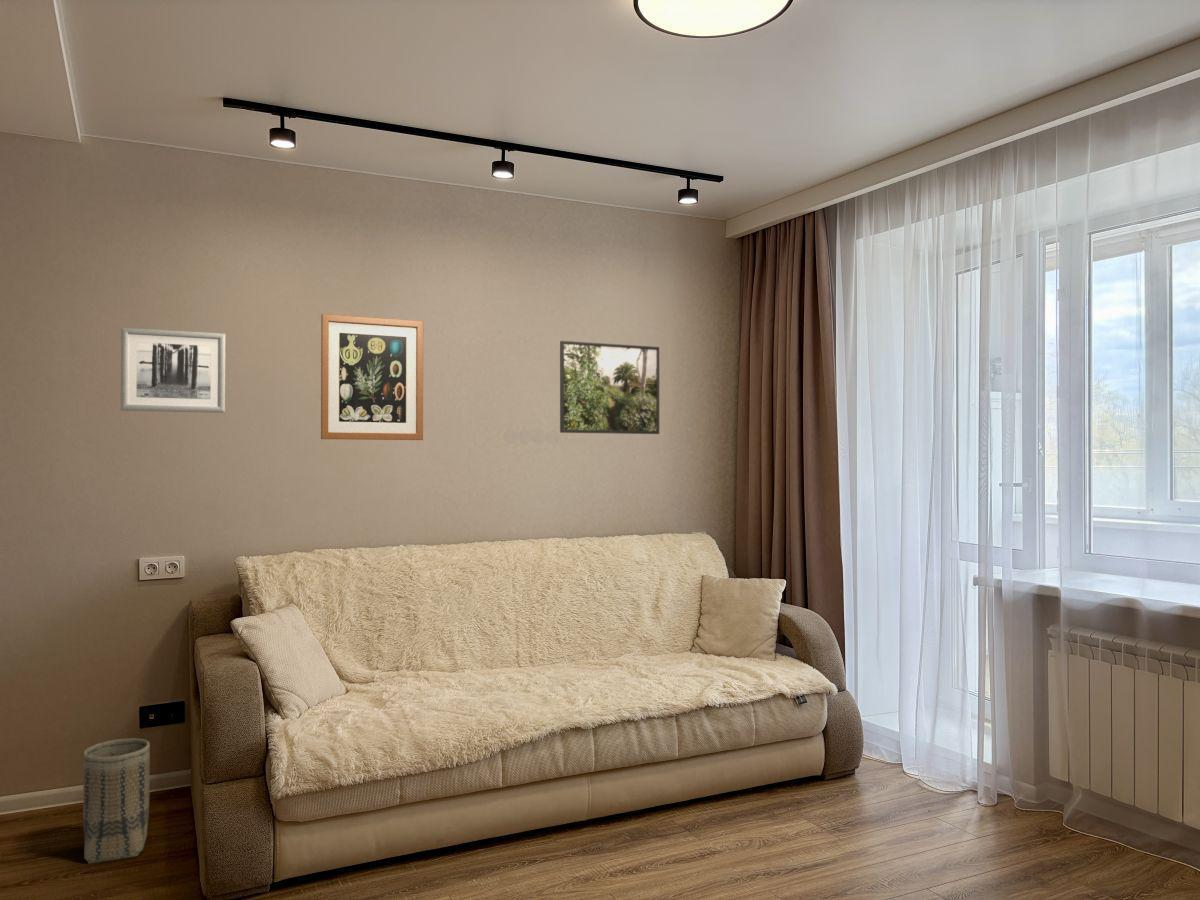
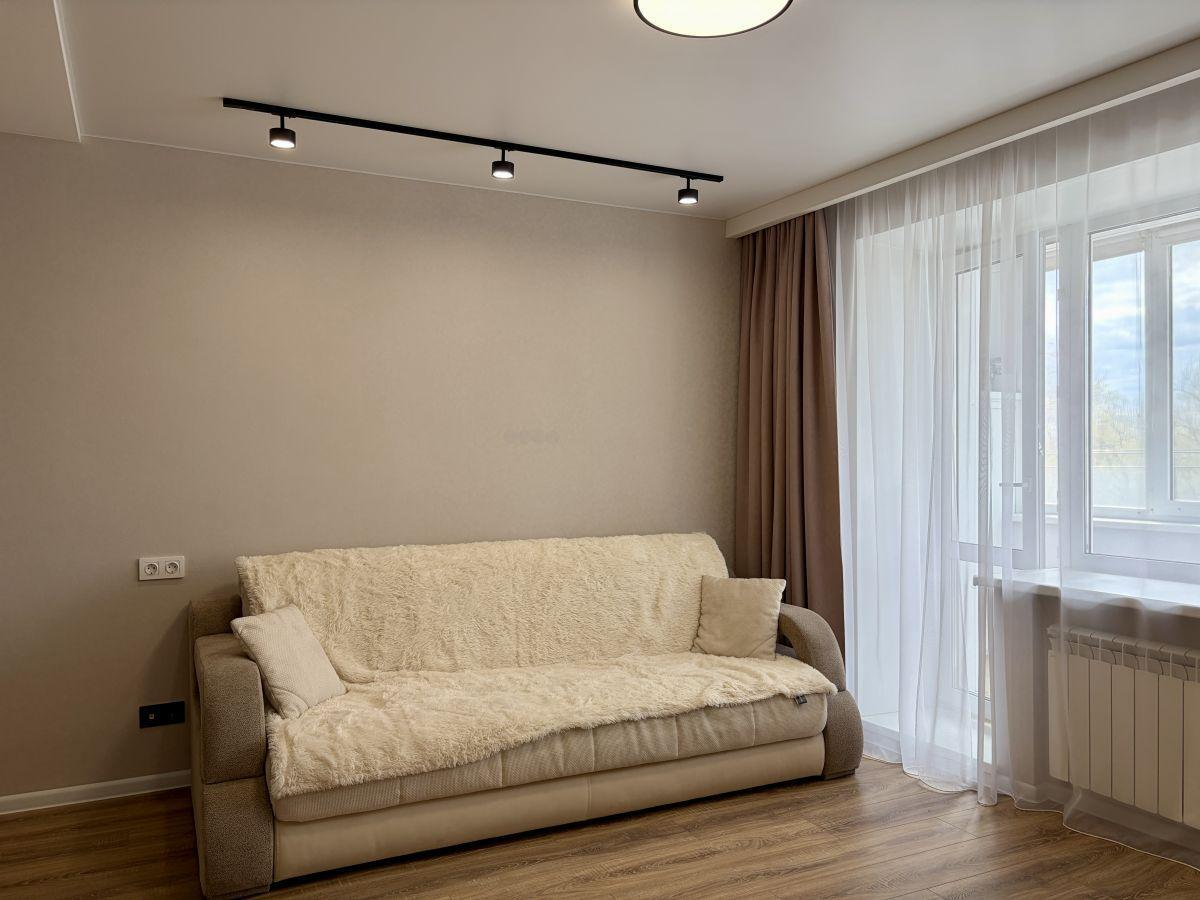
- basket [82,737,151,865]
- wall art [120,327,226,414]
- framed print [559,340,660,435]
- wall art [320,313,424,441]
